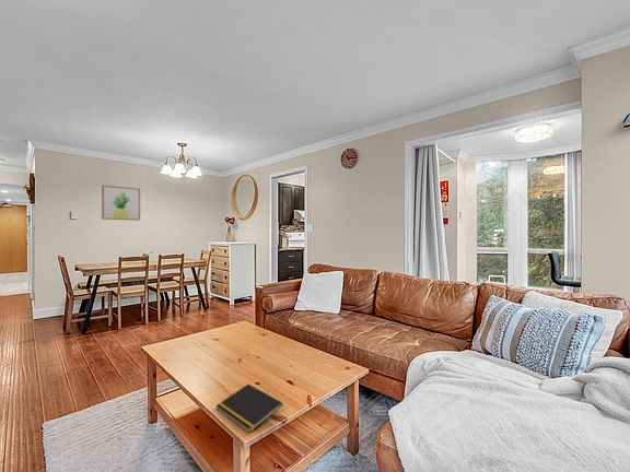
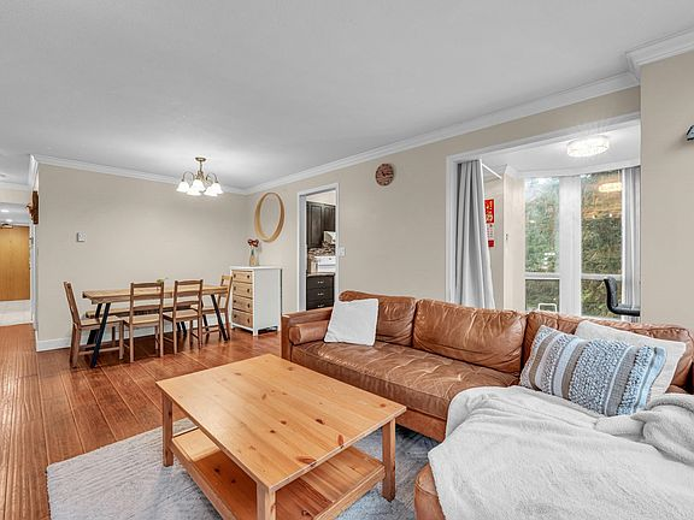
- wall art [101,184,141,222]
- notepad [214,384,284,434]
